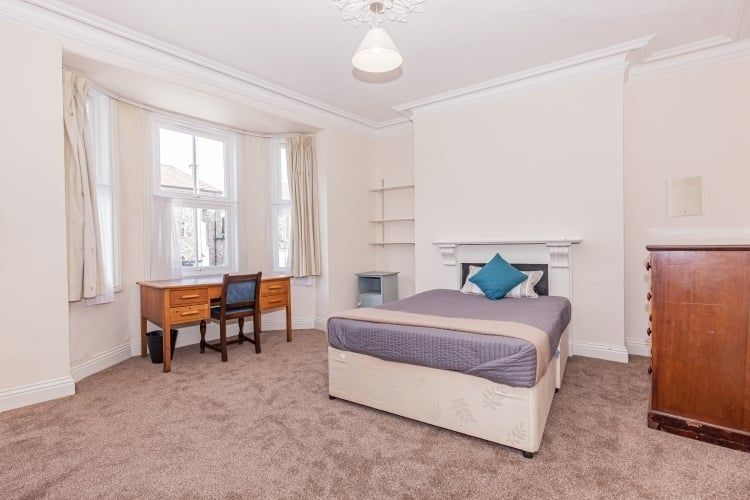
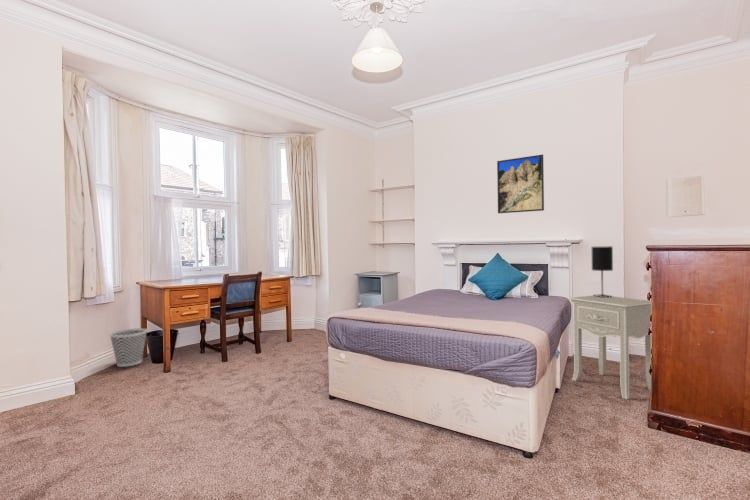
+ nightstand [568,294,652,400]
+ wastebasket [108,327,148,368]
+ table lamp [591,245,614,297]
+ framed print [496,153,545,214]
